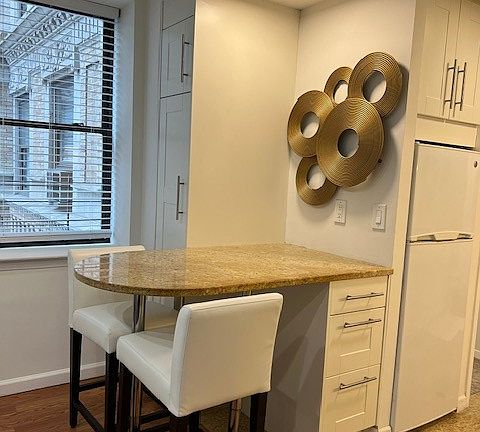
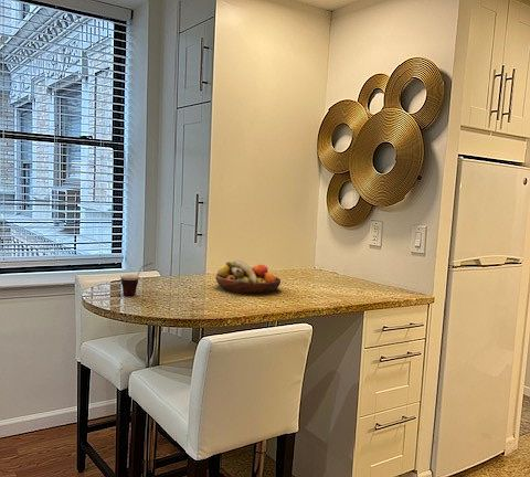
+ cup [119,262,153,296]
+ fruit bowl [215,259,282,295]
